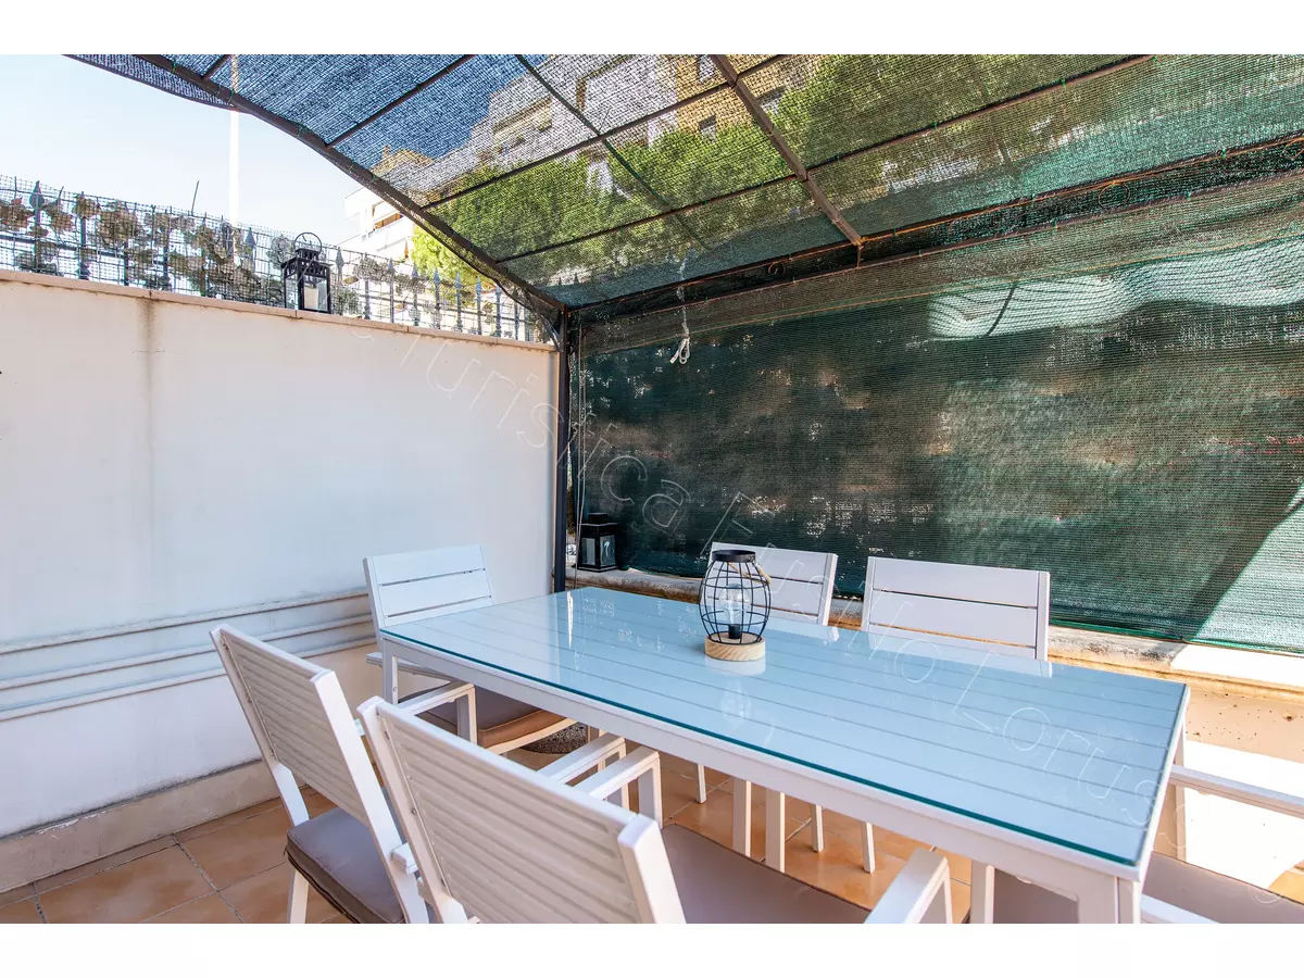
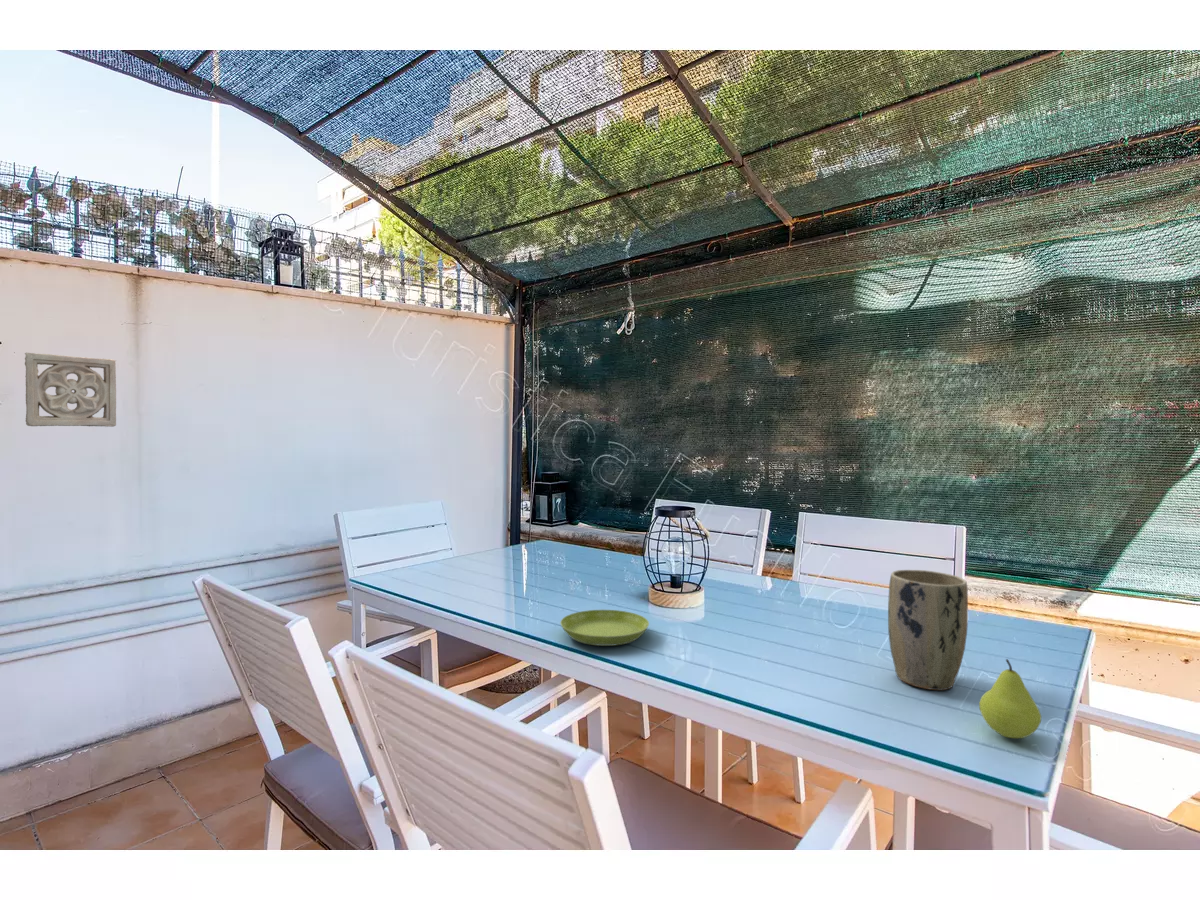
+ saucer [559,609,650,647]
+ fruit [978,658,1042,739]
+ wall ornament [24,352,117,428]
+ plant pot [887,569,969,691]
